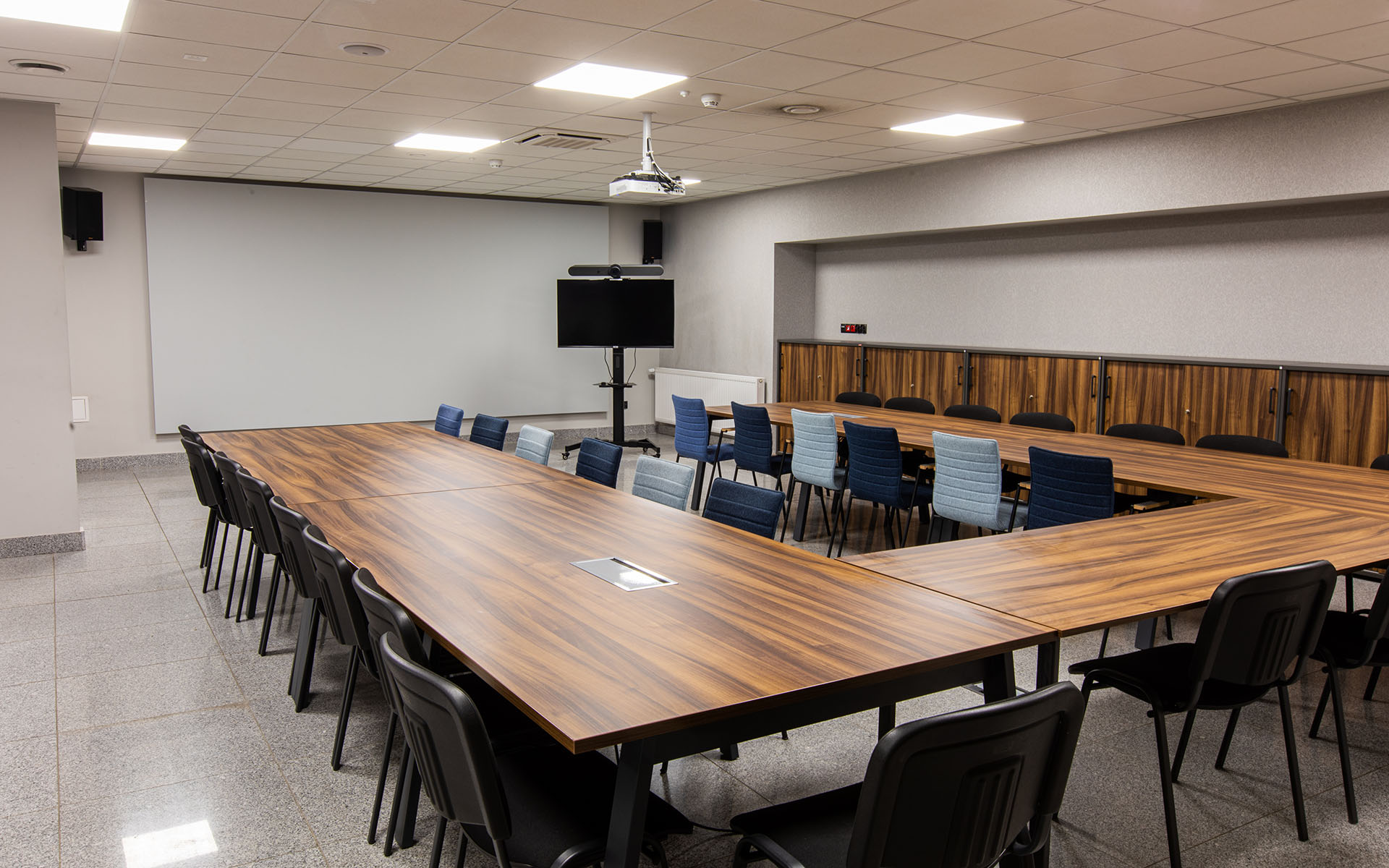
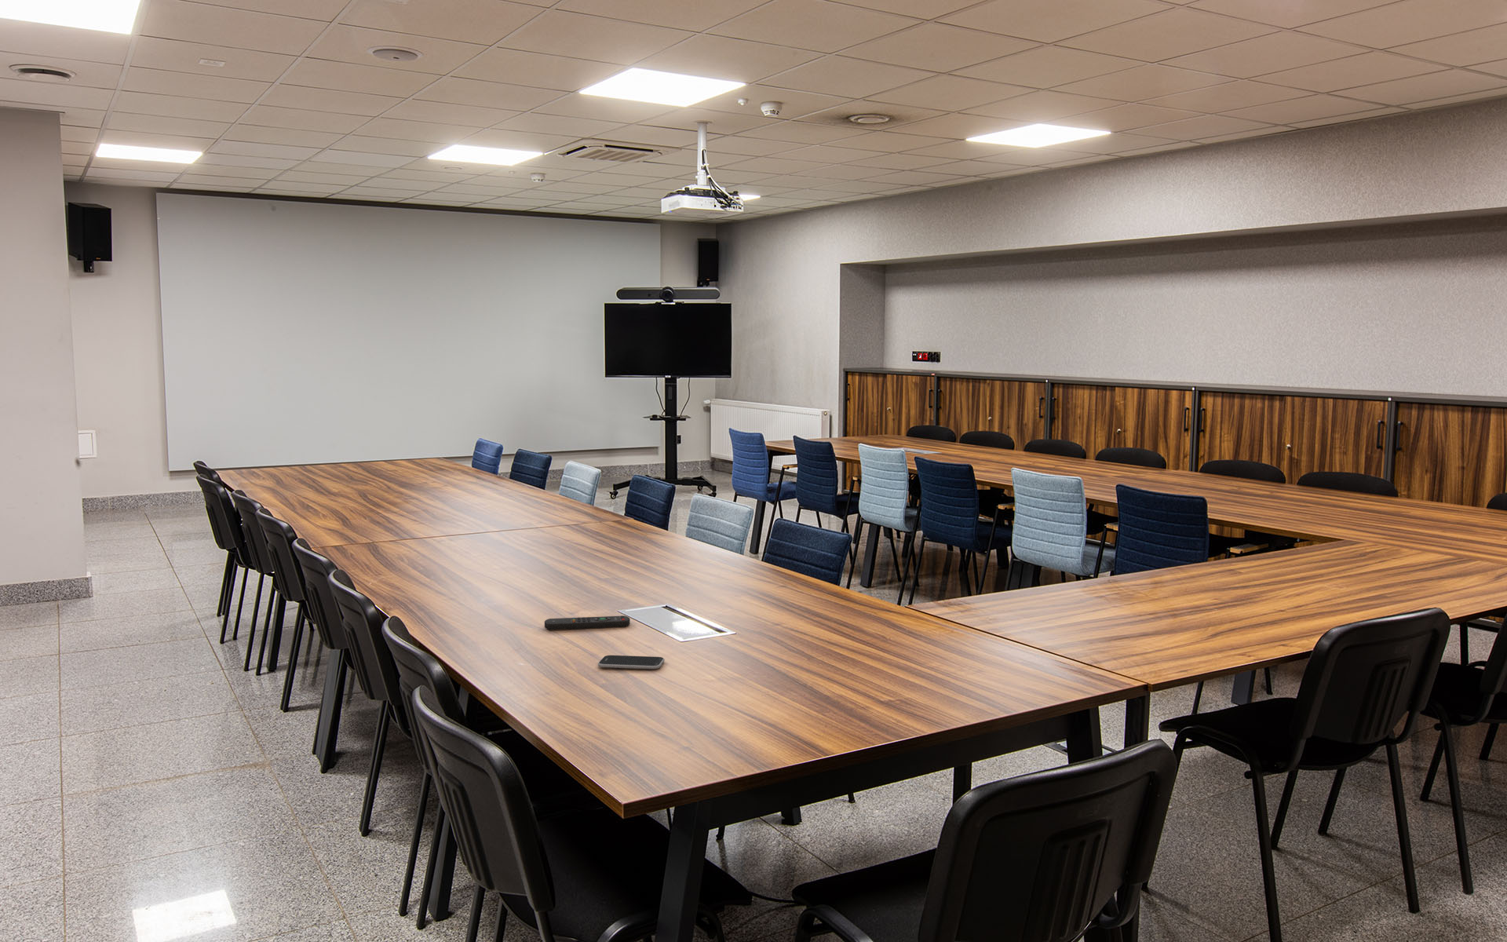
+ smartphone [598,654,665,670]
+ remote control [544,614,631,631]
